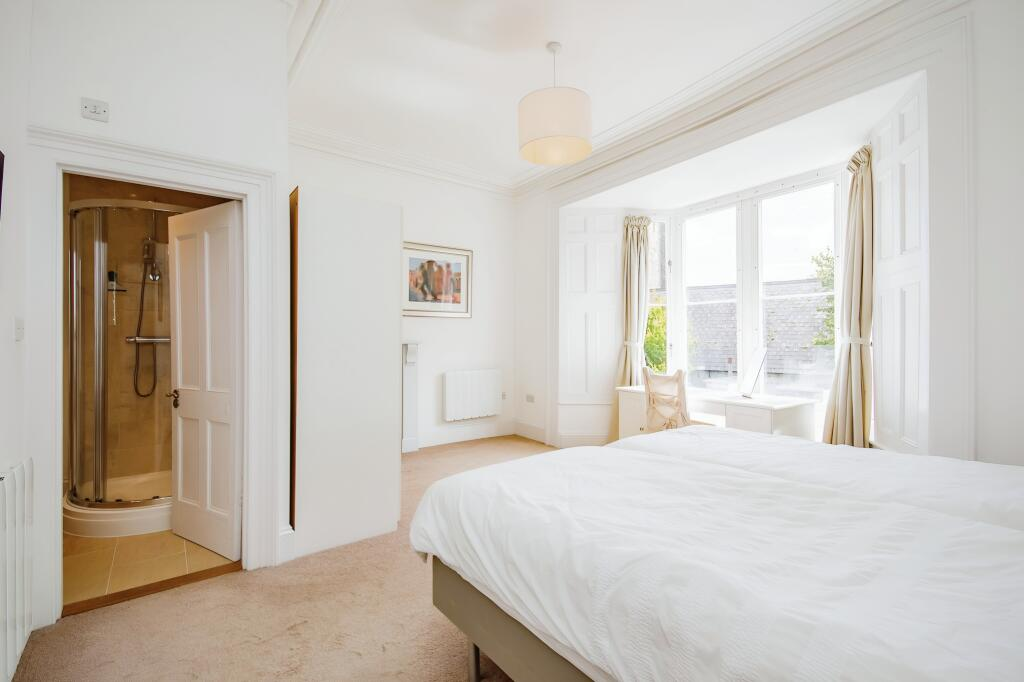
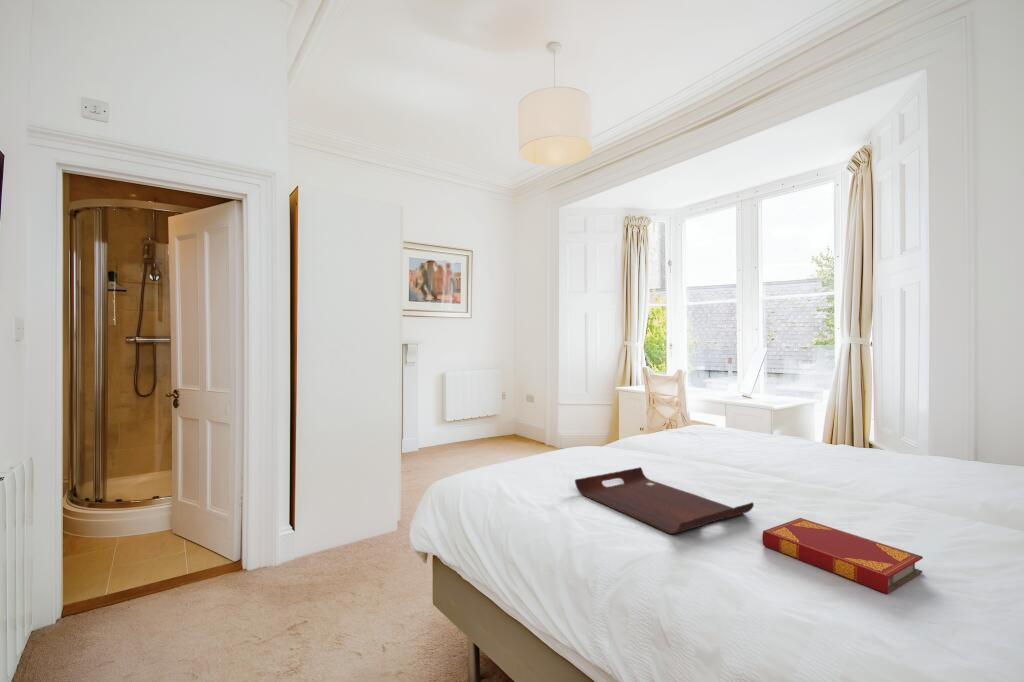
+ serving tray [574,466,755,535]
+ hardback book [761,517,924,595]
